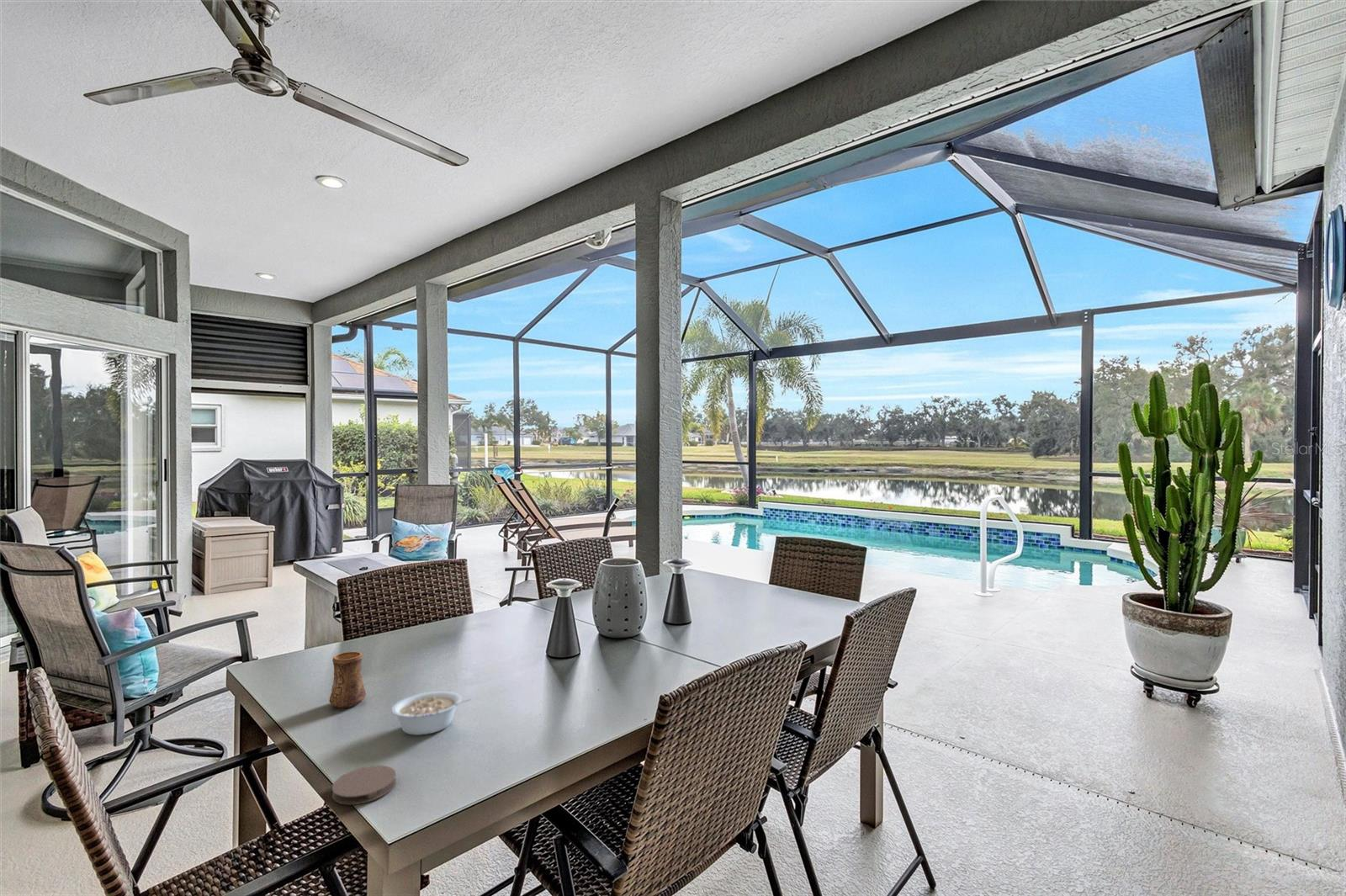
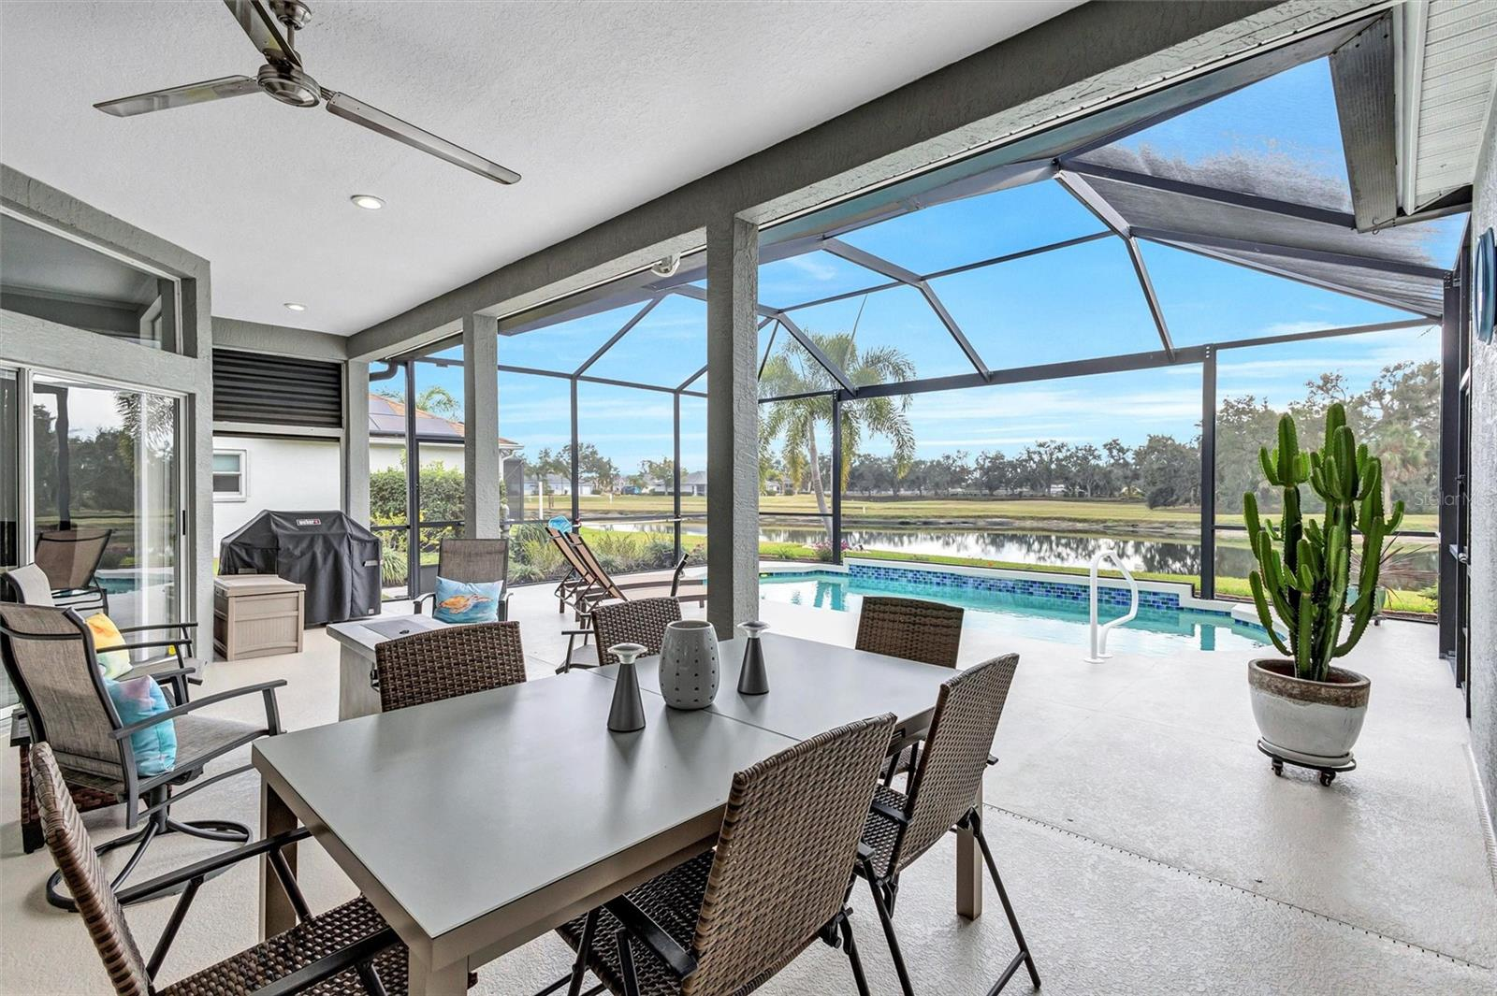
- legume [391,691,473,736]
- cup [329,650,367,708]
- coaster [331,765,397,806]
